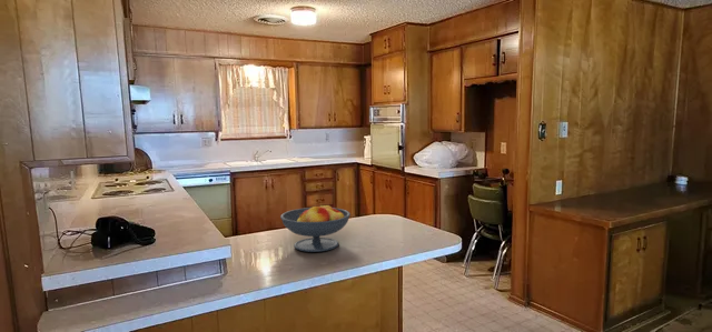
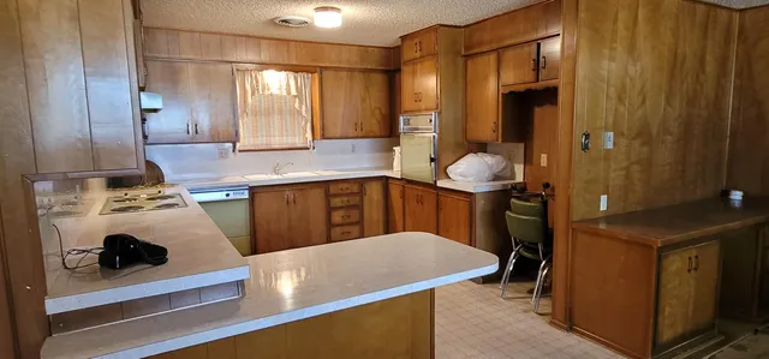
- fruit bowl [279,202,352,253]
